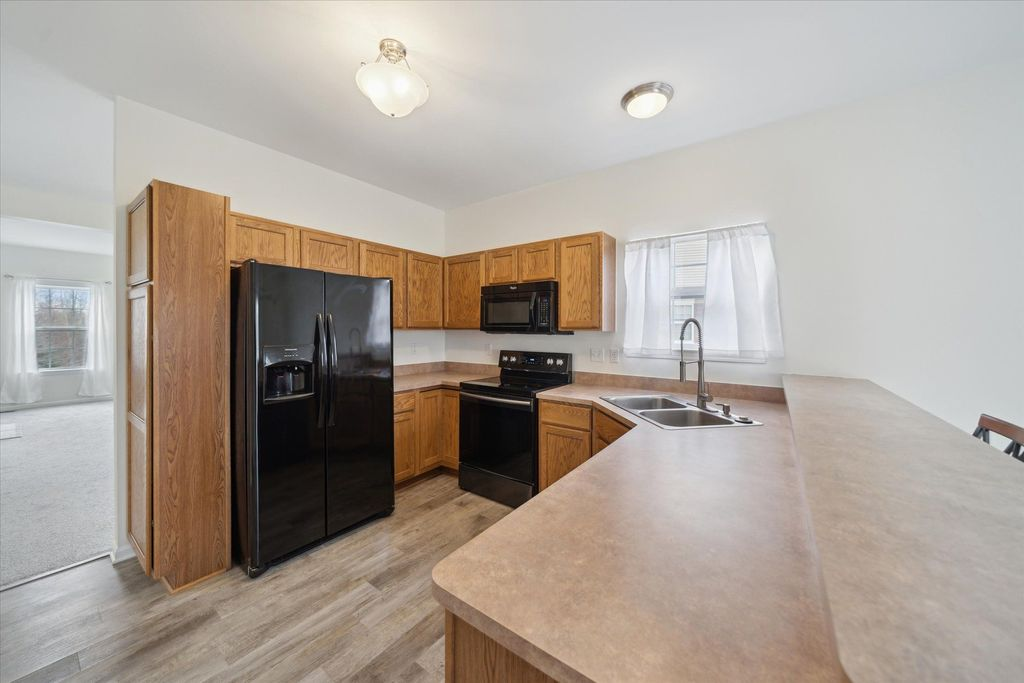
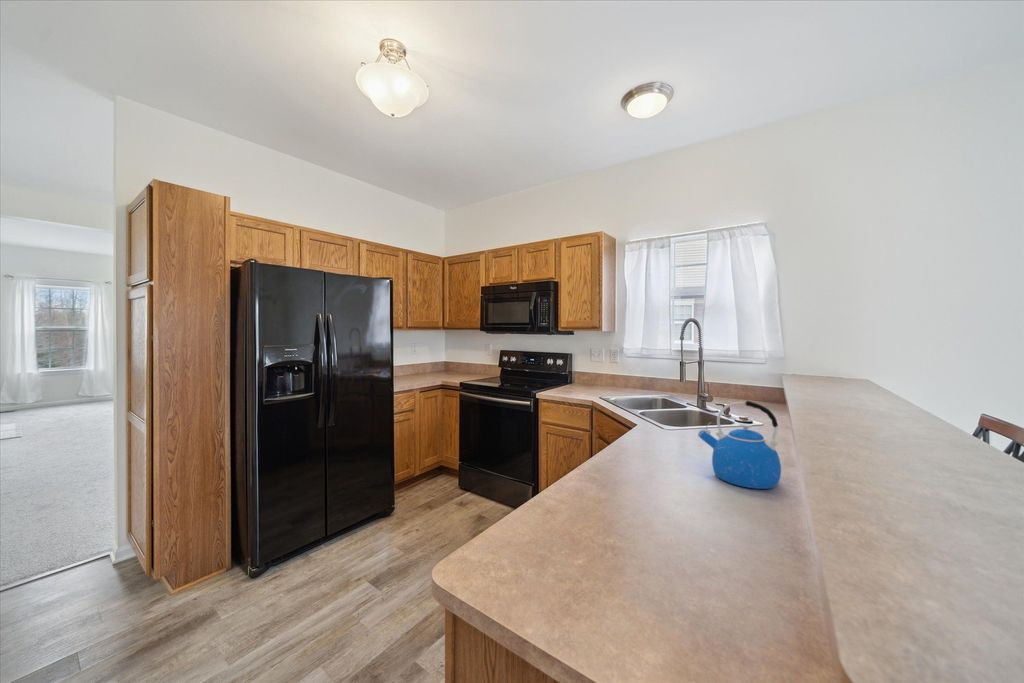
+ kettle [697,400,782,490]
